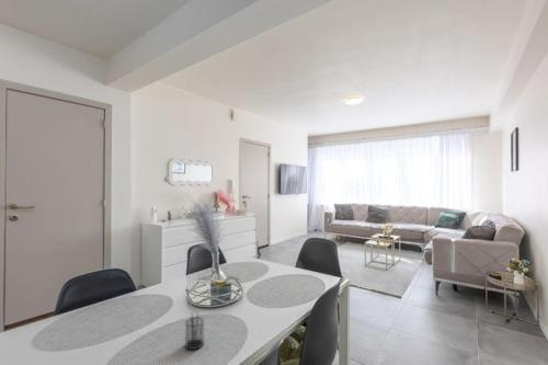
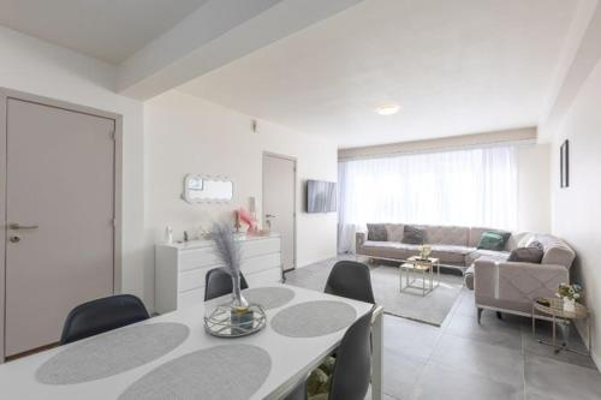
- pencil holder [184,309,205,351]
